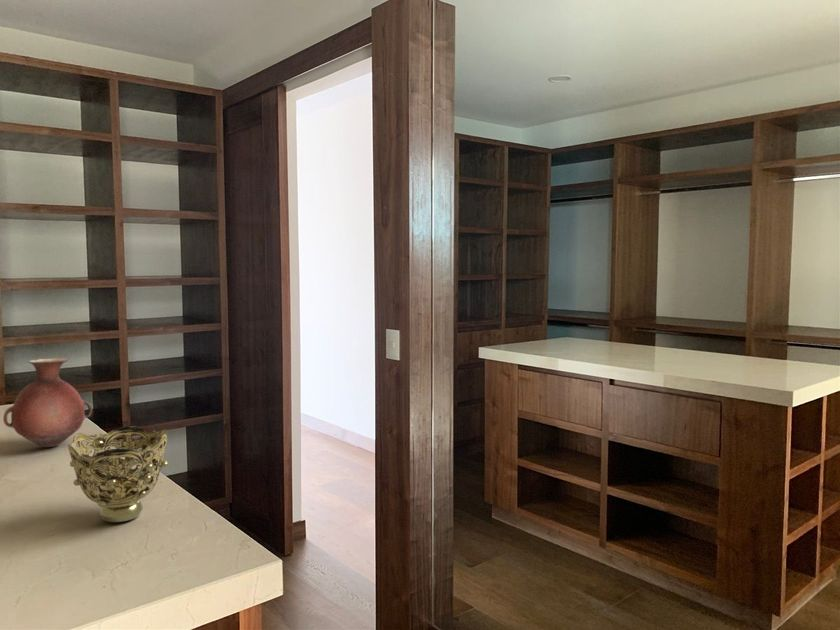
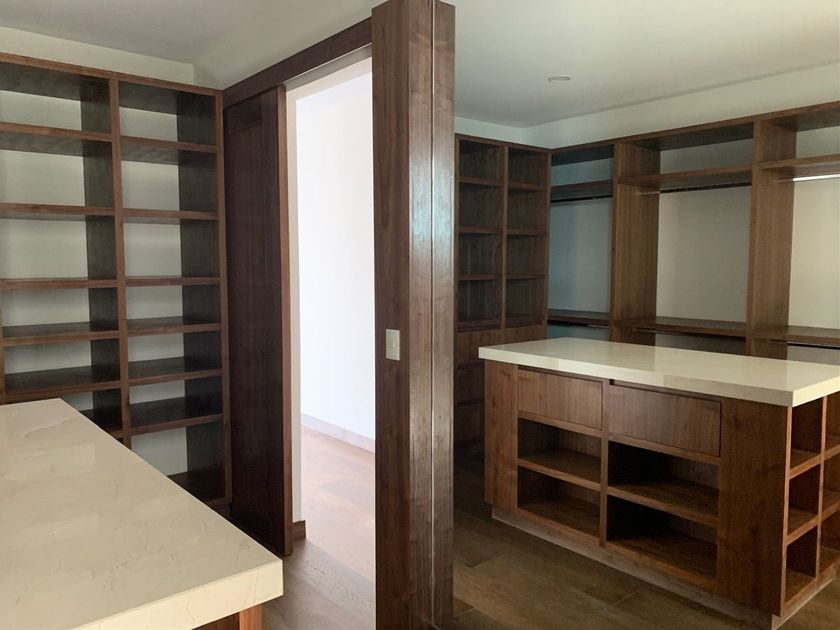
- vase [2,358,93,448]
- decorative bowl [67,425,169,523]
